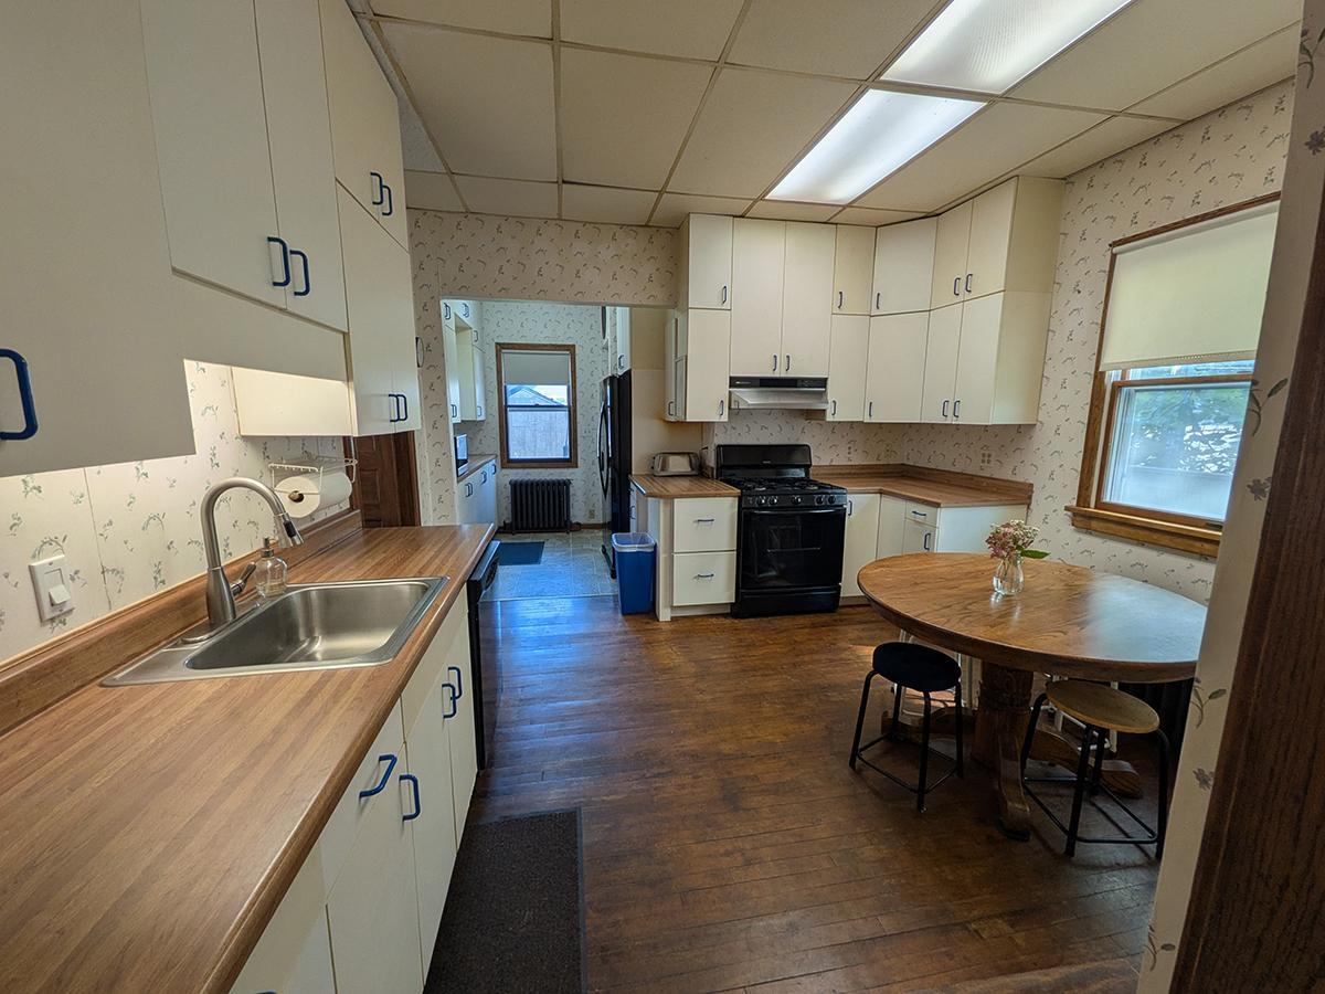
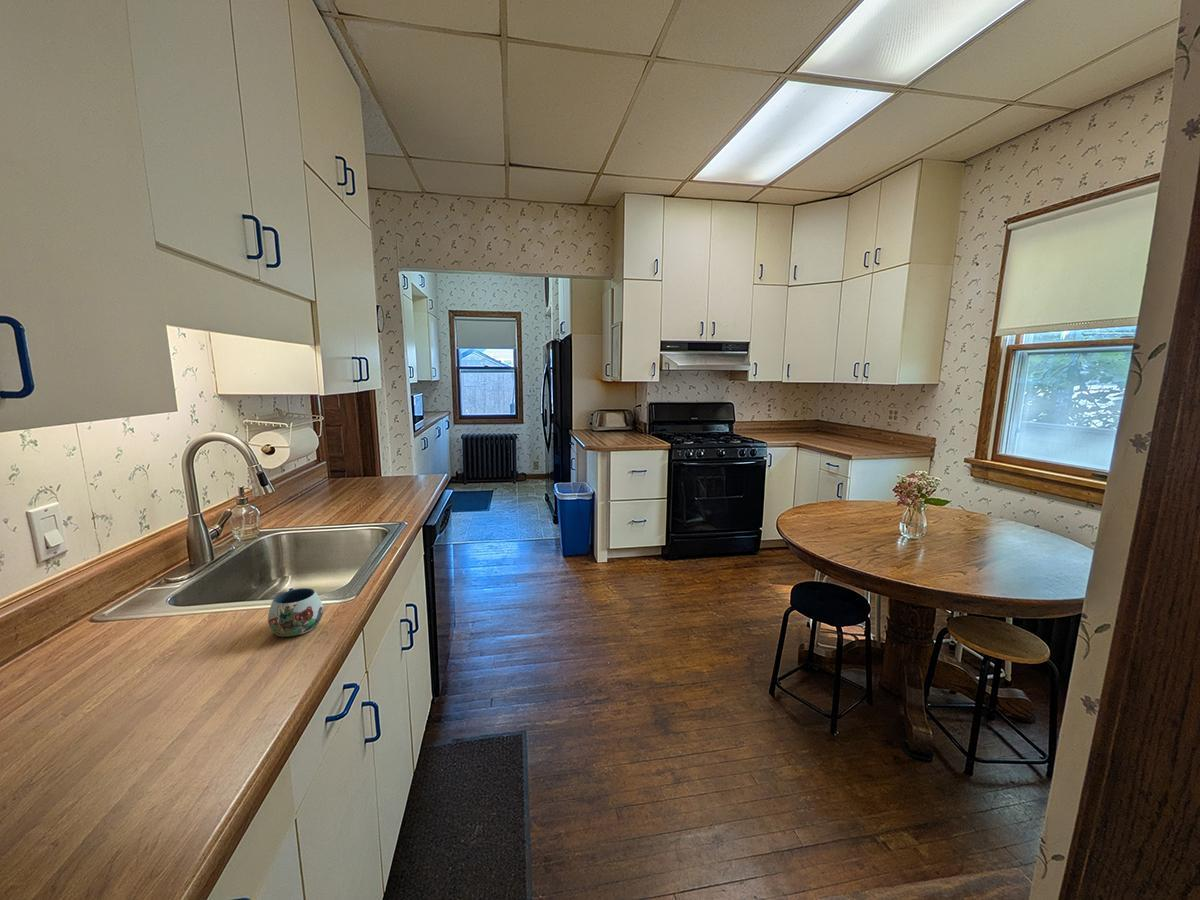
+ mug [267,587,324,638]
